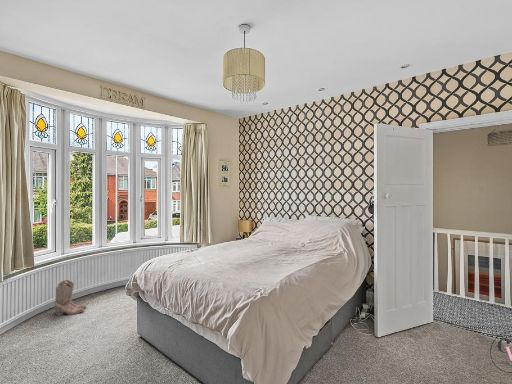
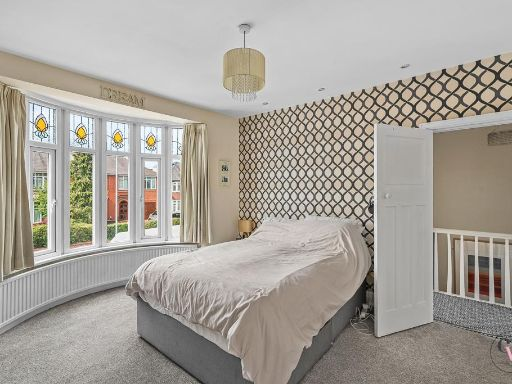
- boots [54,278,87,316]
